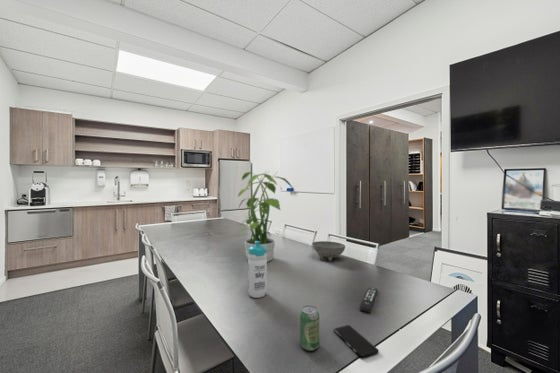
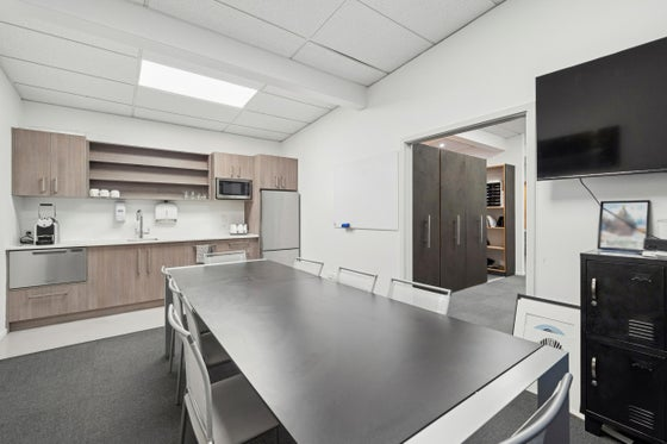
- water bottle [247,241,268,299]
- smartphone [333,324,379,358]
- remote control [359,286,378,314]
- beverage can [299,305,320,352]
- potted plant [236,169,294,263]
- bowl [311,240,346,262]
